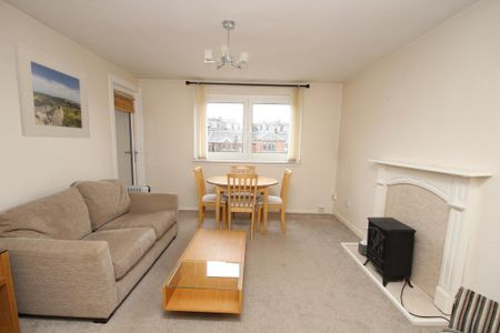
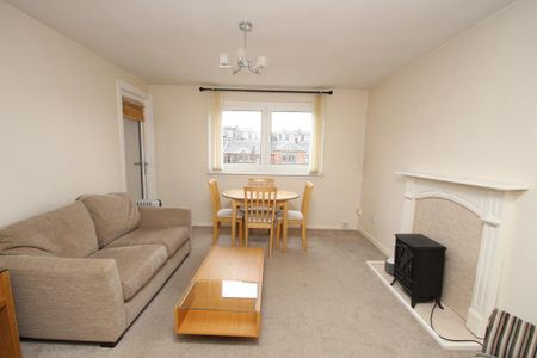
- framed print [12,41,91,140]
